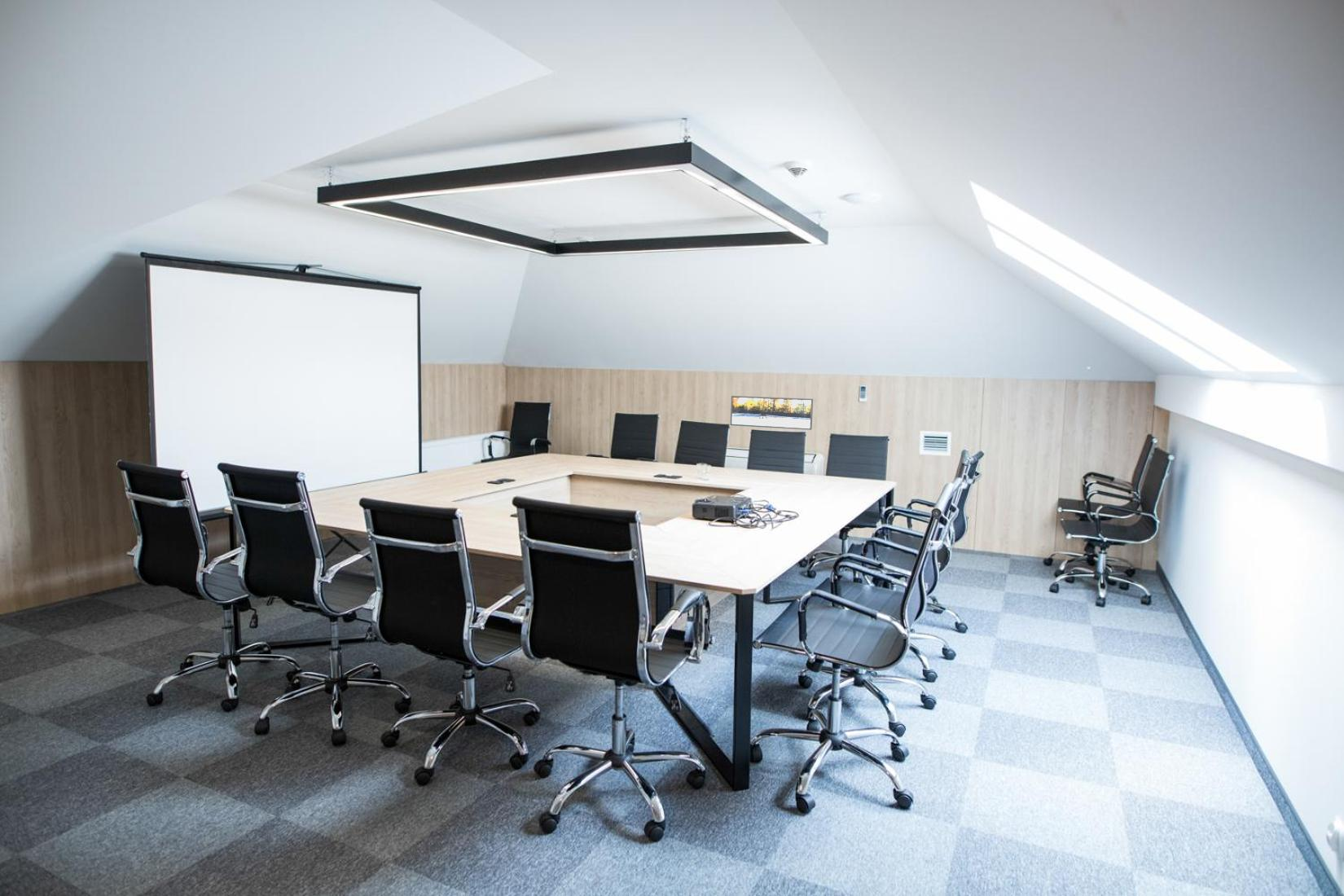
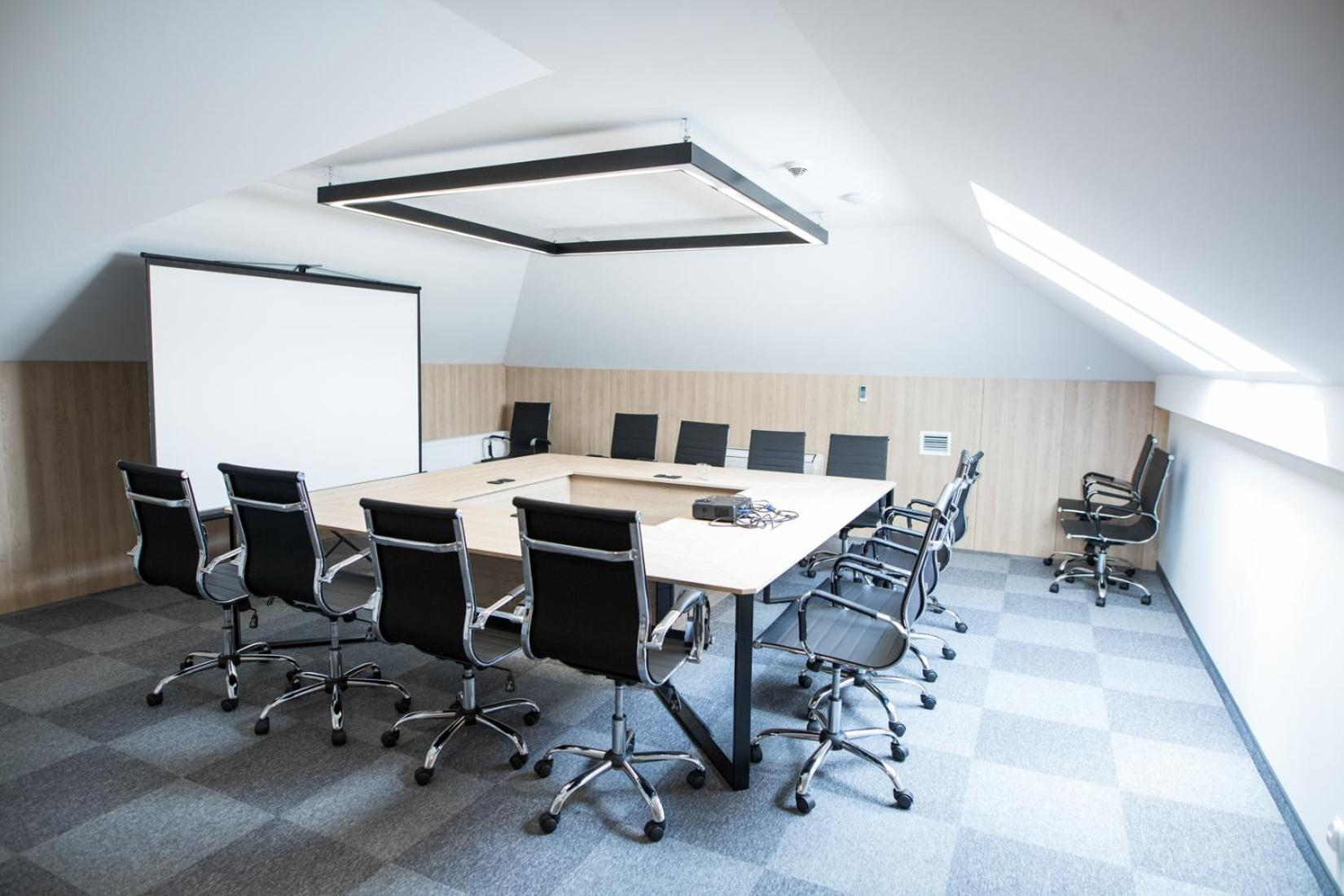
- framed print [730,395,814,431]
